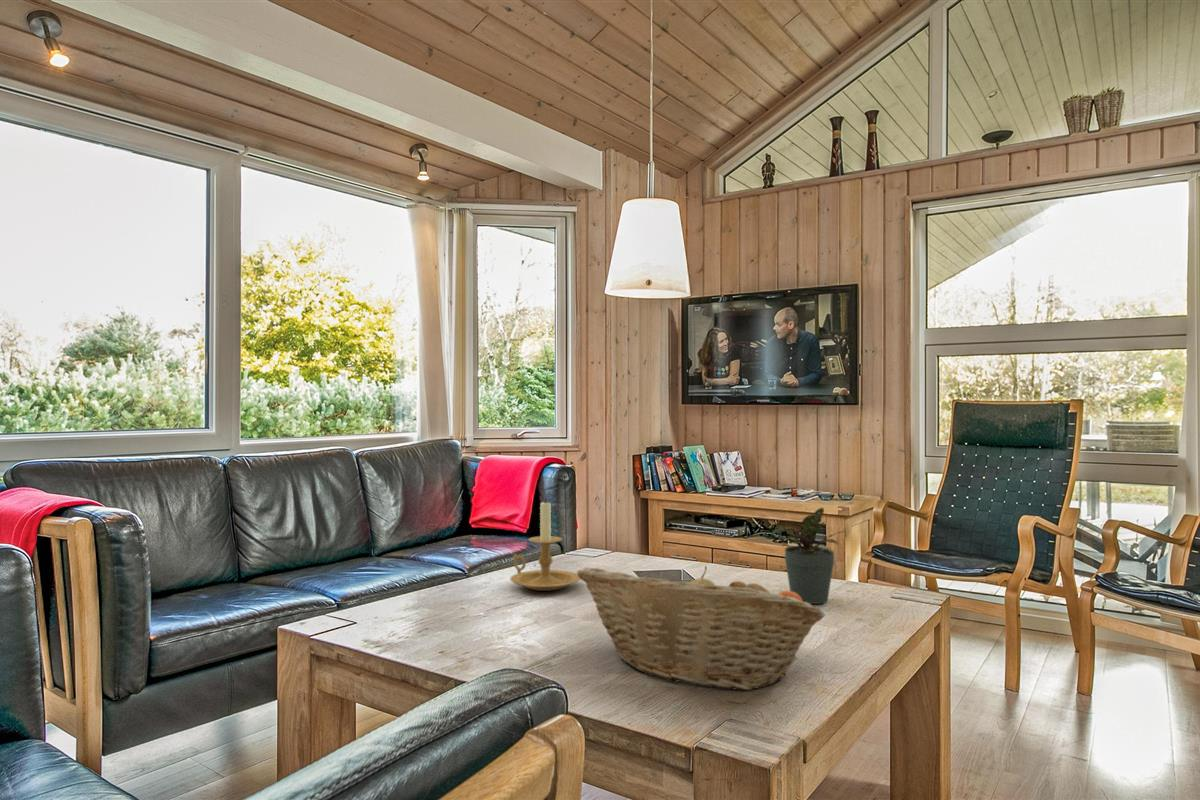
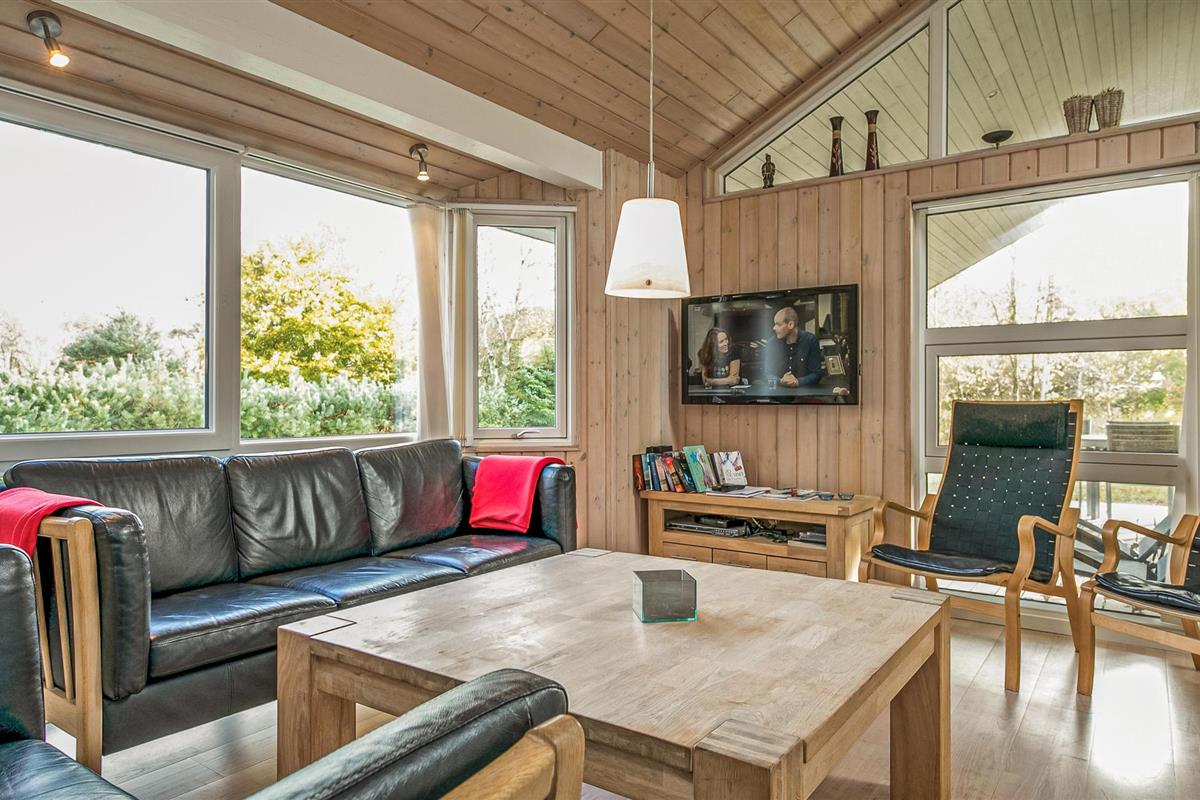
- fruit basket [576,565,826,691]
- candle holder [509,498,581,592]
- potted plant [770,507,847,605]
